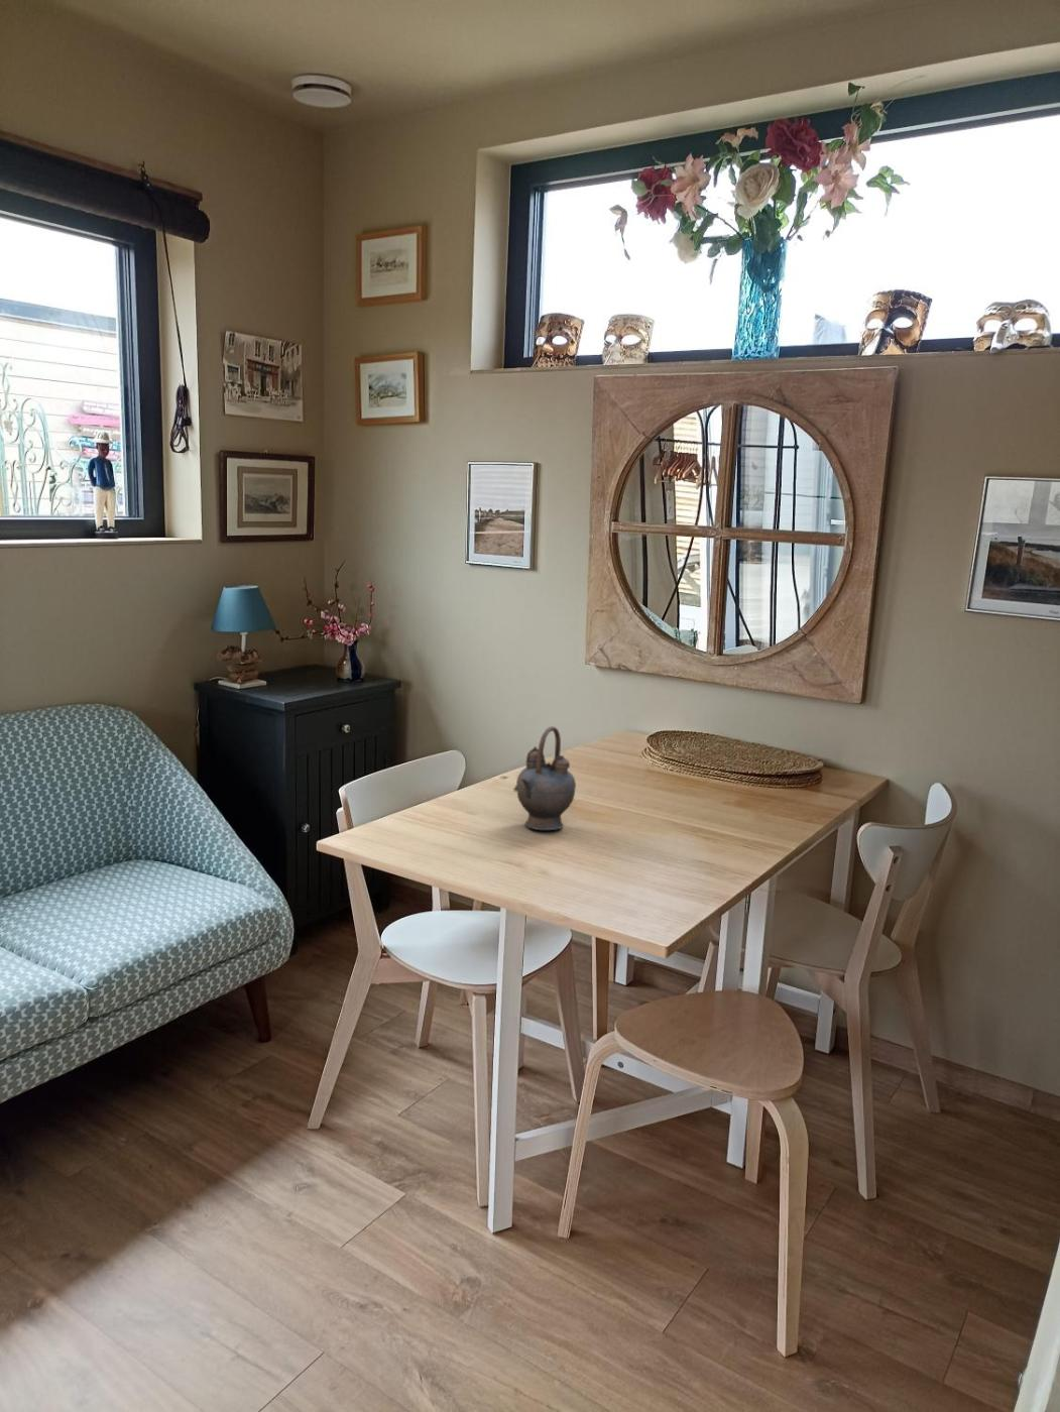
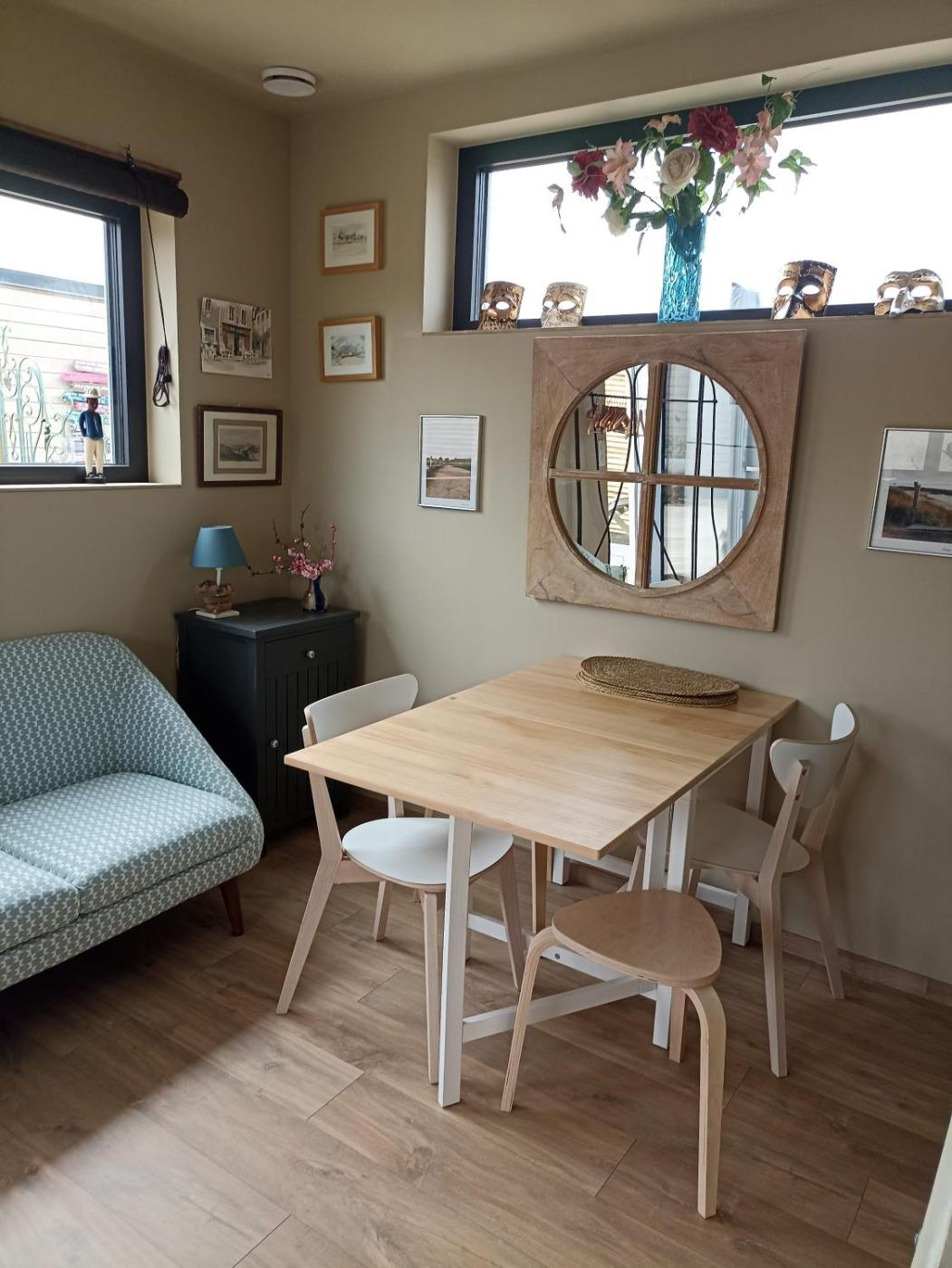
- teapot [512,725,577,831]
